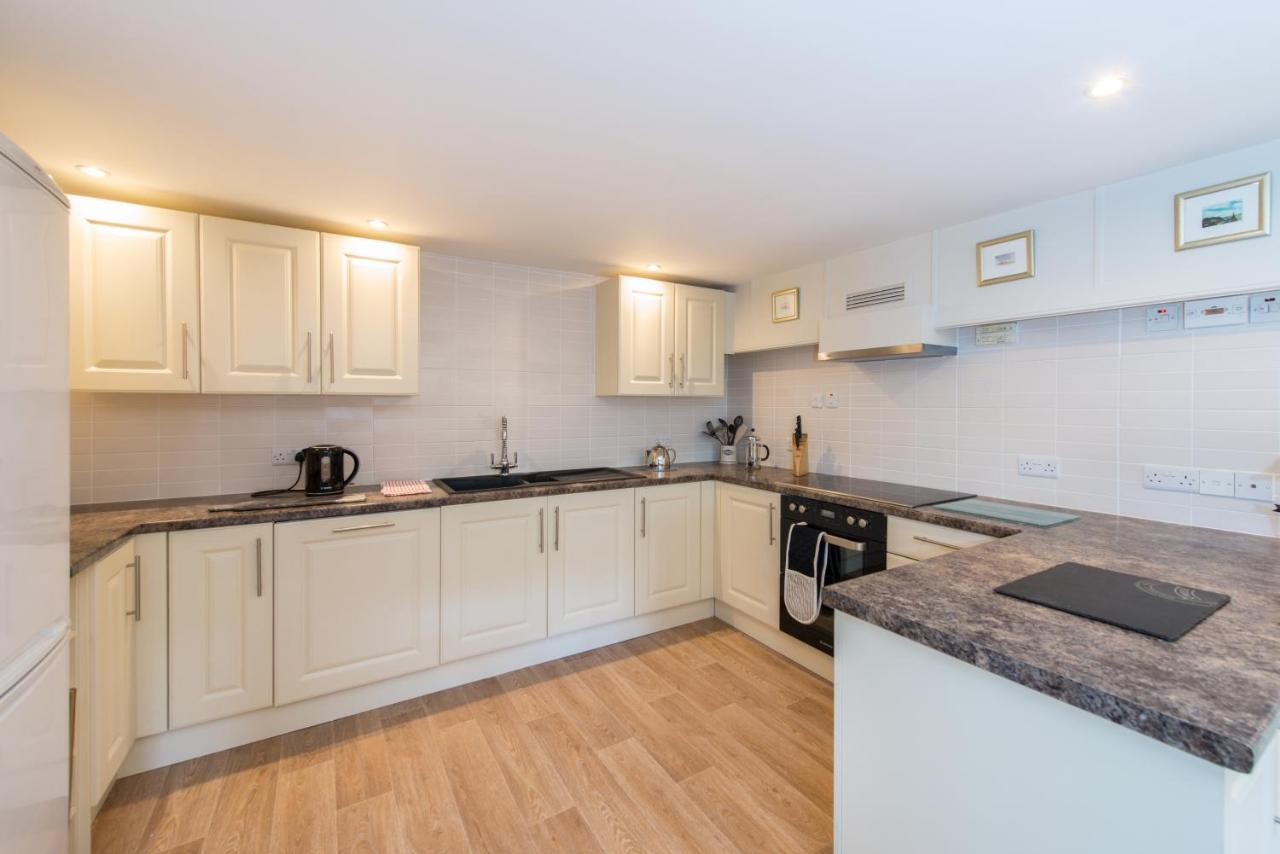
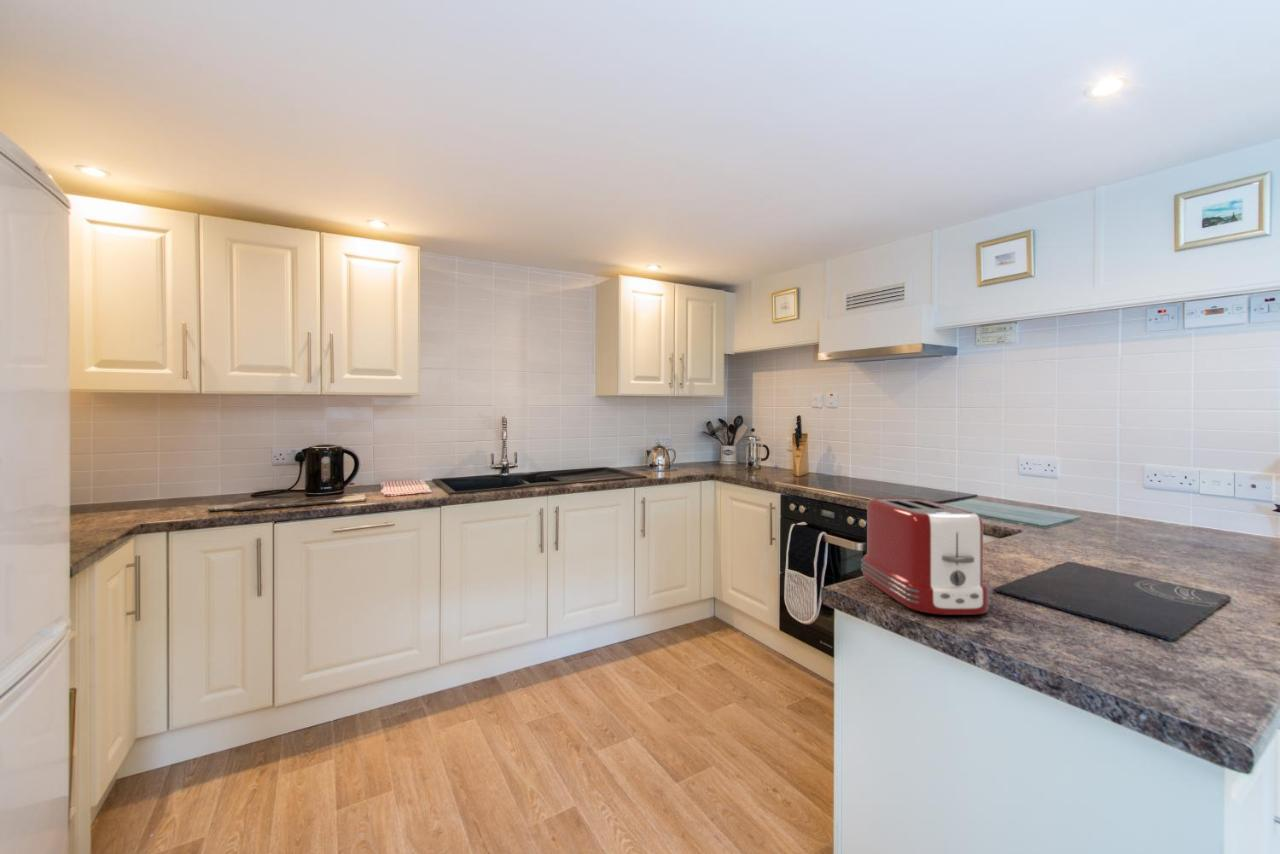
+ toaster [860,497,992,616]
